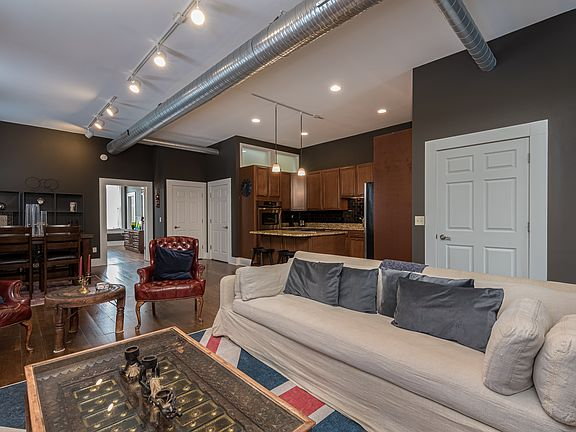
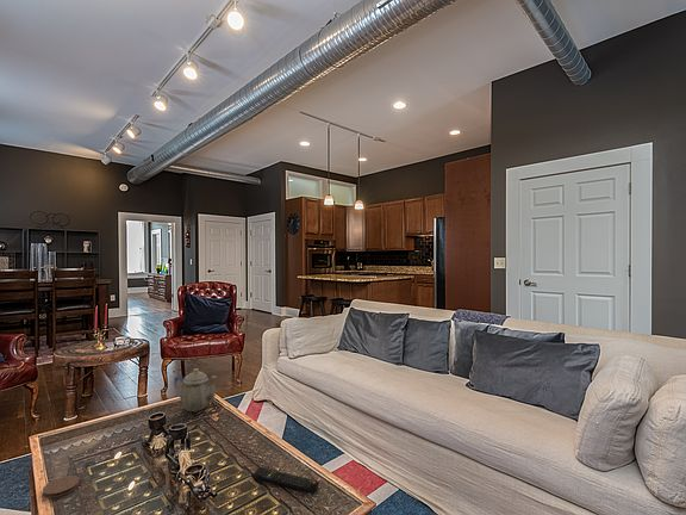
+ coaster [42,474,81,500]
+ teapot [173,367,218,412]
+ remote control [250,466,319,494]
